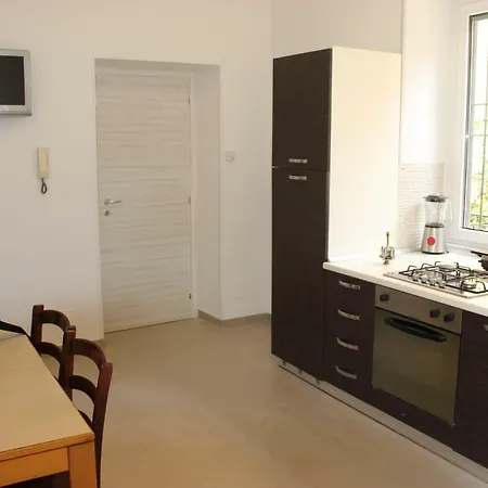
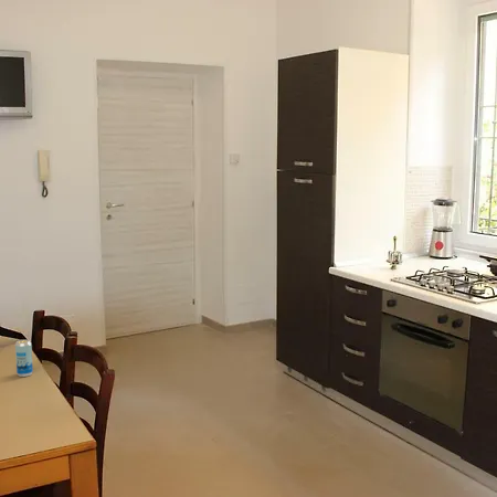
+ beverage can [14,339,34,378]
